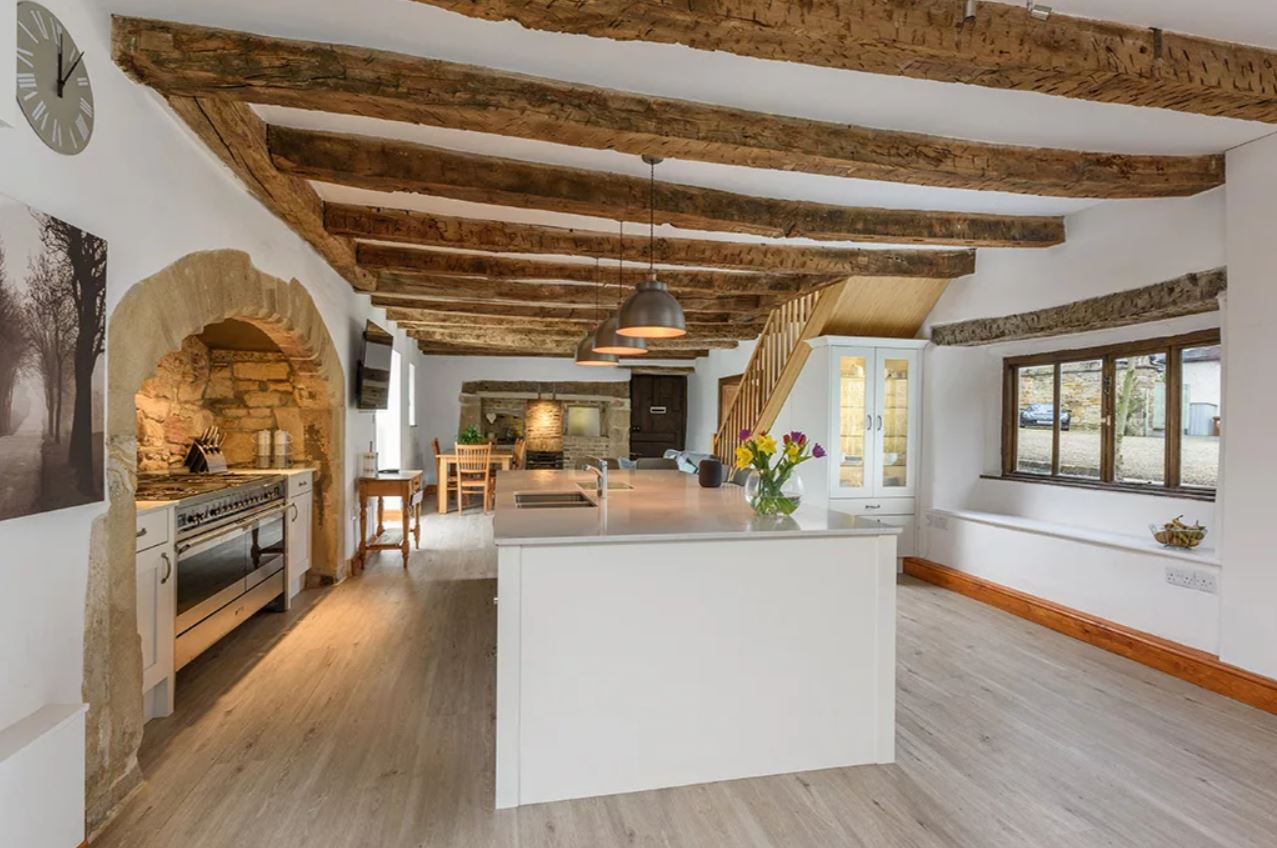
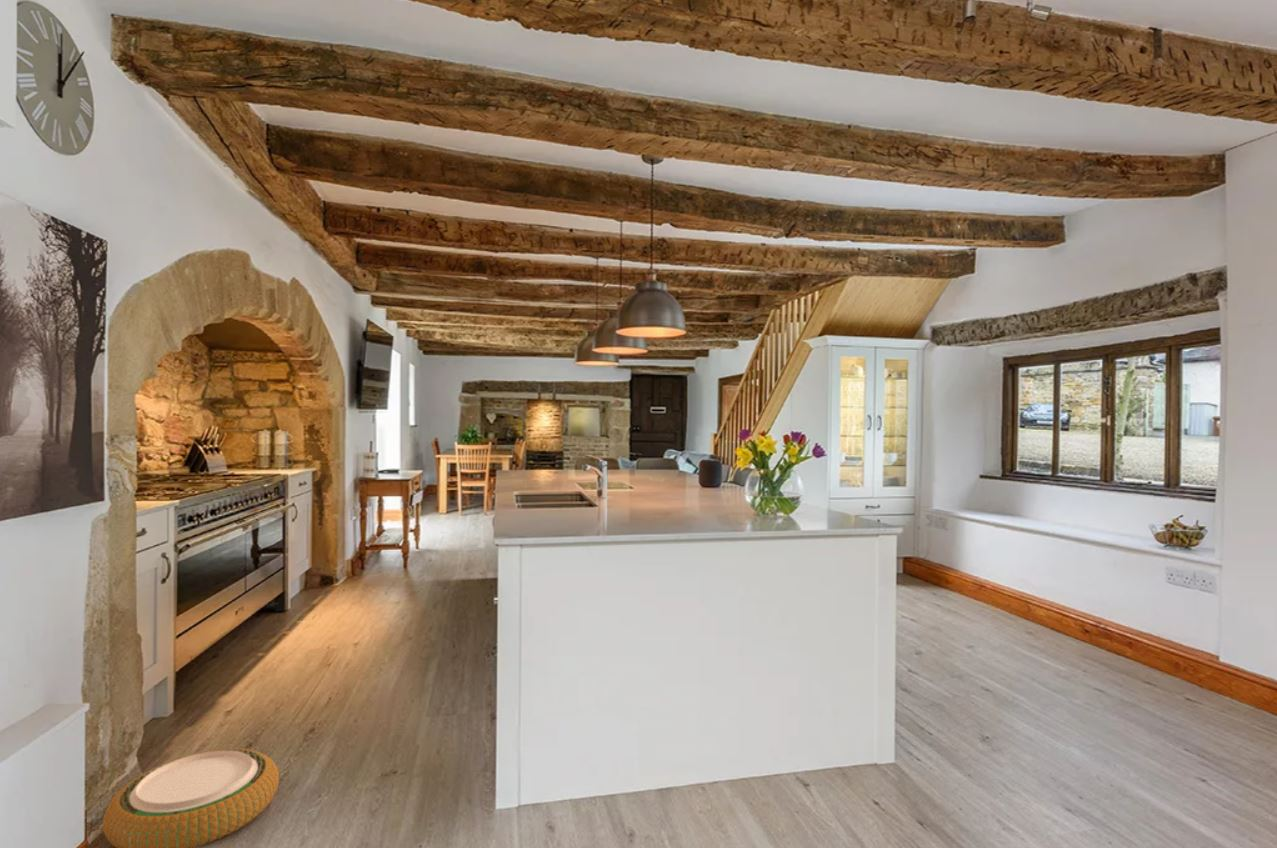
+ woven basket [102,747,280,848]
